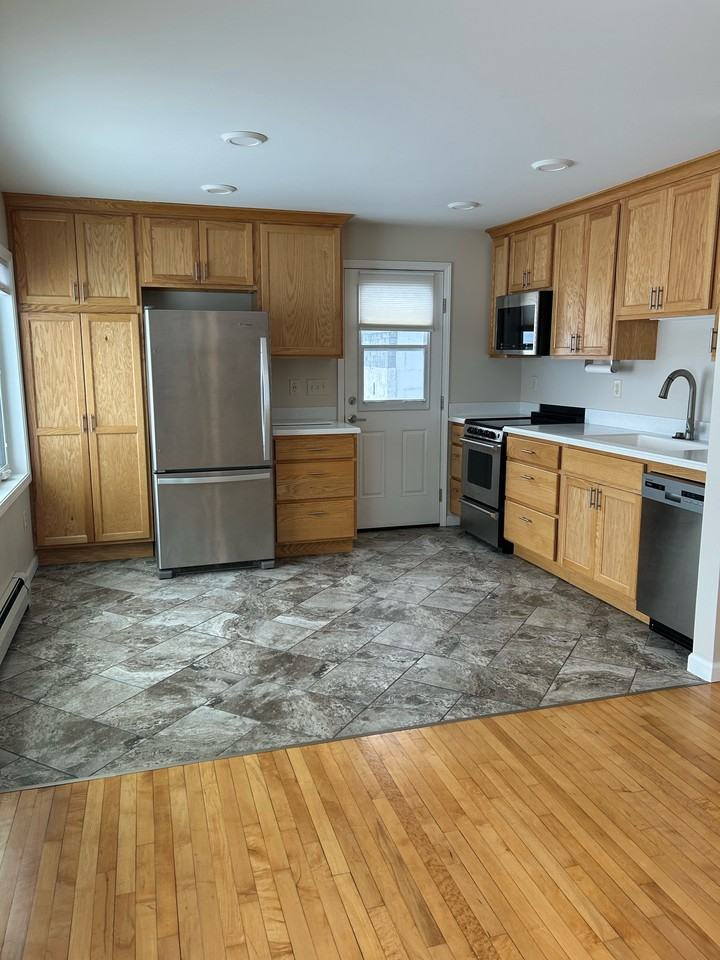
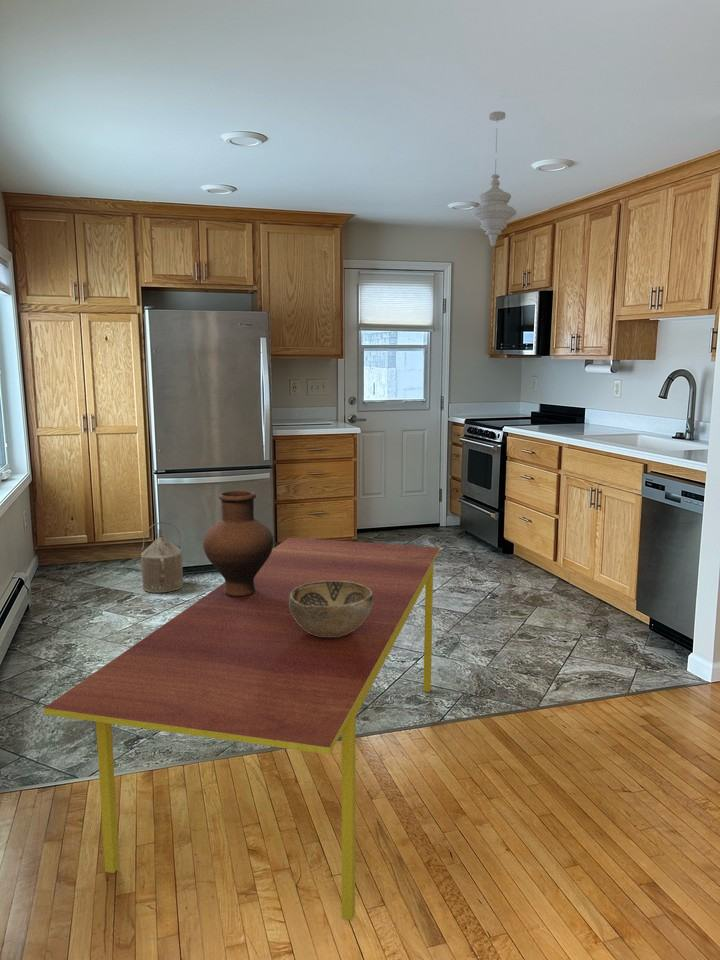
+ decorative bowl [289,581,373,637]
+ vase [202,490,275,596]
+ dining table [43,537,441,921]
+ watering can [140,521,184,594]
+ pendant light [471,110,517,247]
